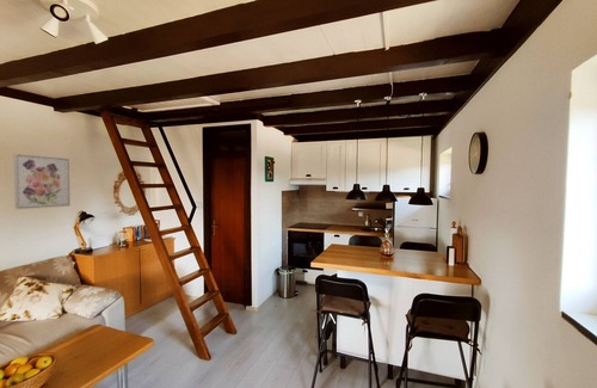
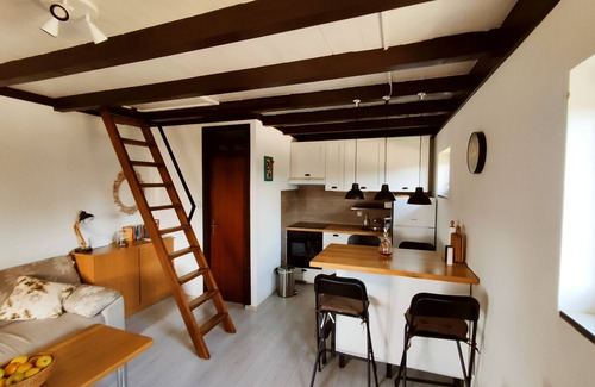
- wall art [13,153,72,210]
